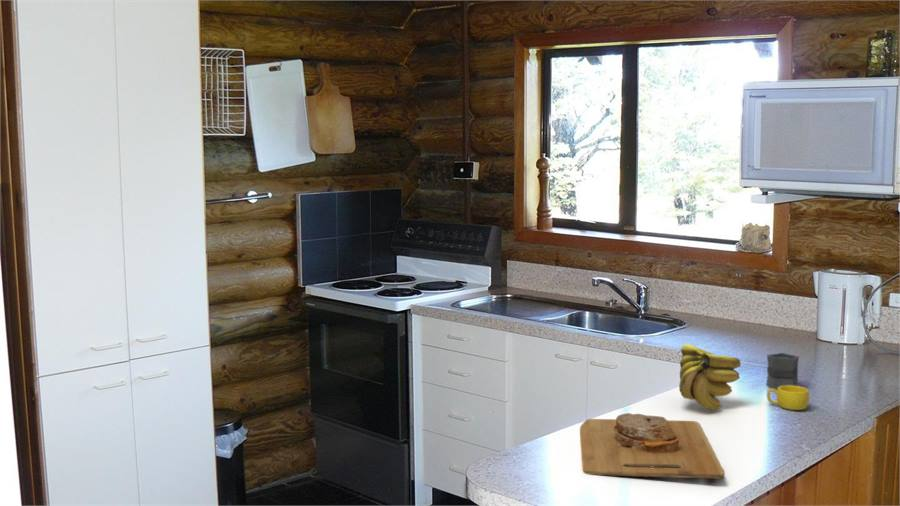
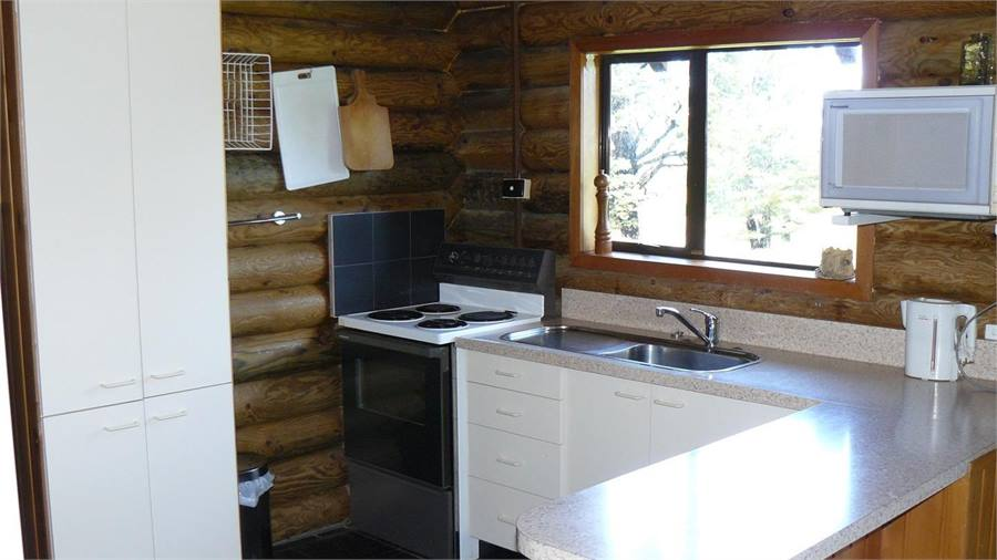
- cup [766,385,810,411]
- cutting board [579,412,726,480]
- banana [678,343,742,411]
- mug [765,352,800,390]
